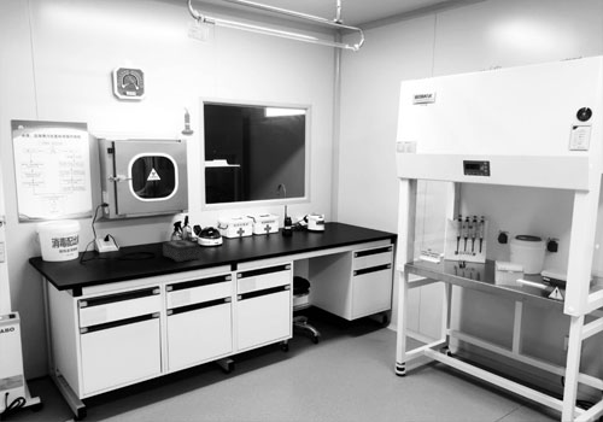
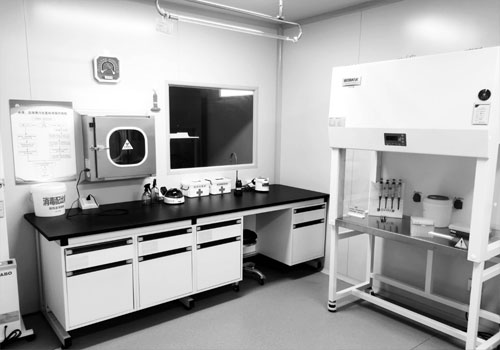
- tissue box [162,238,201,263]
